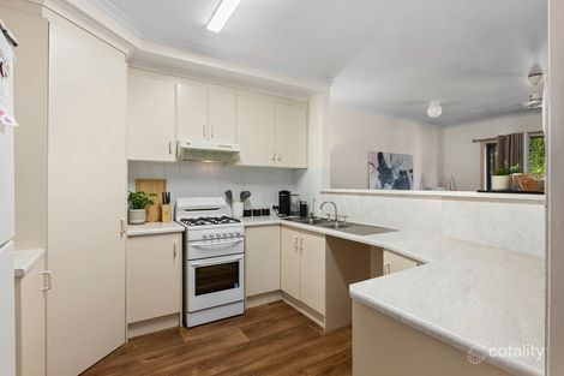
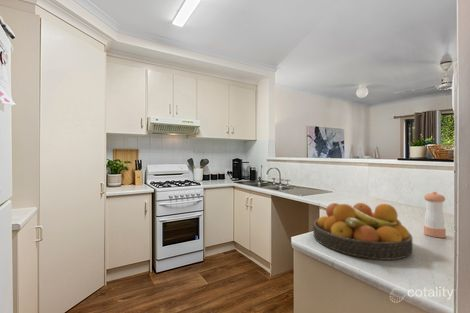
+ pepper shaker [423,191,447,239]
+ fruit bowl [312,202,414,261]
